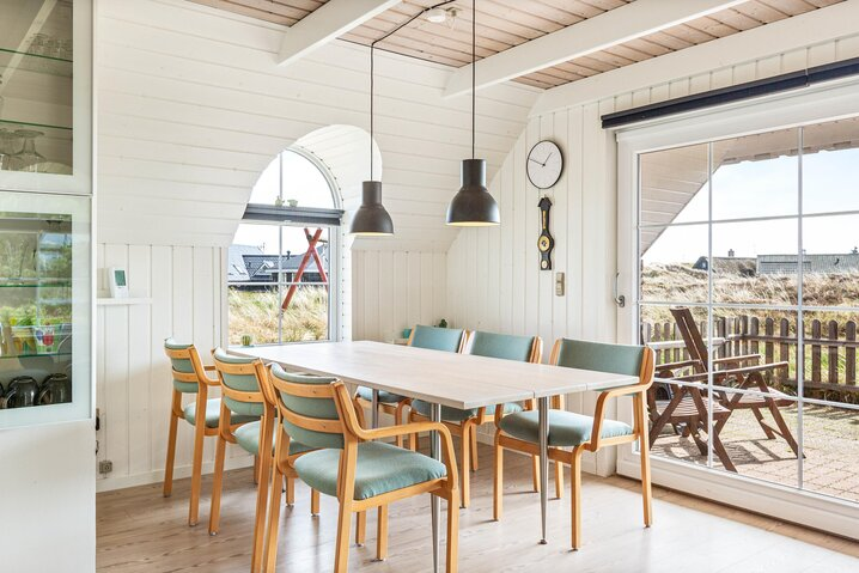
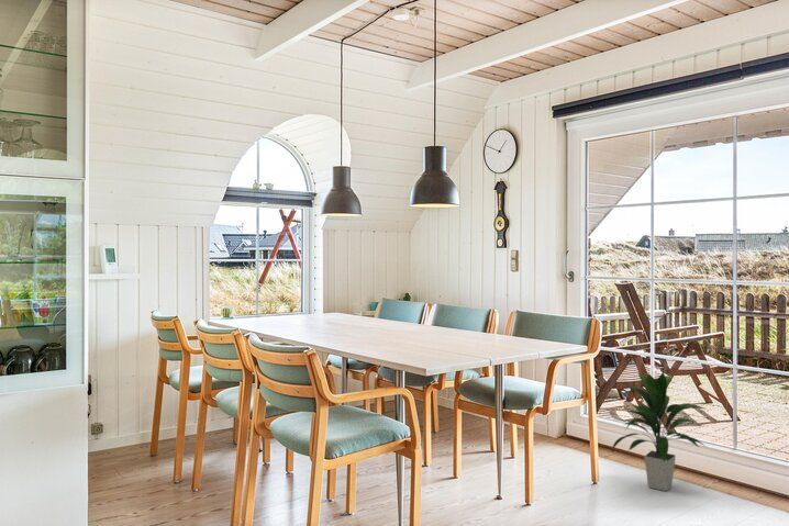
+ indoor plant [611,370,708,492]
